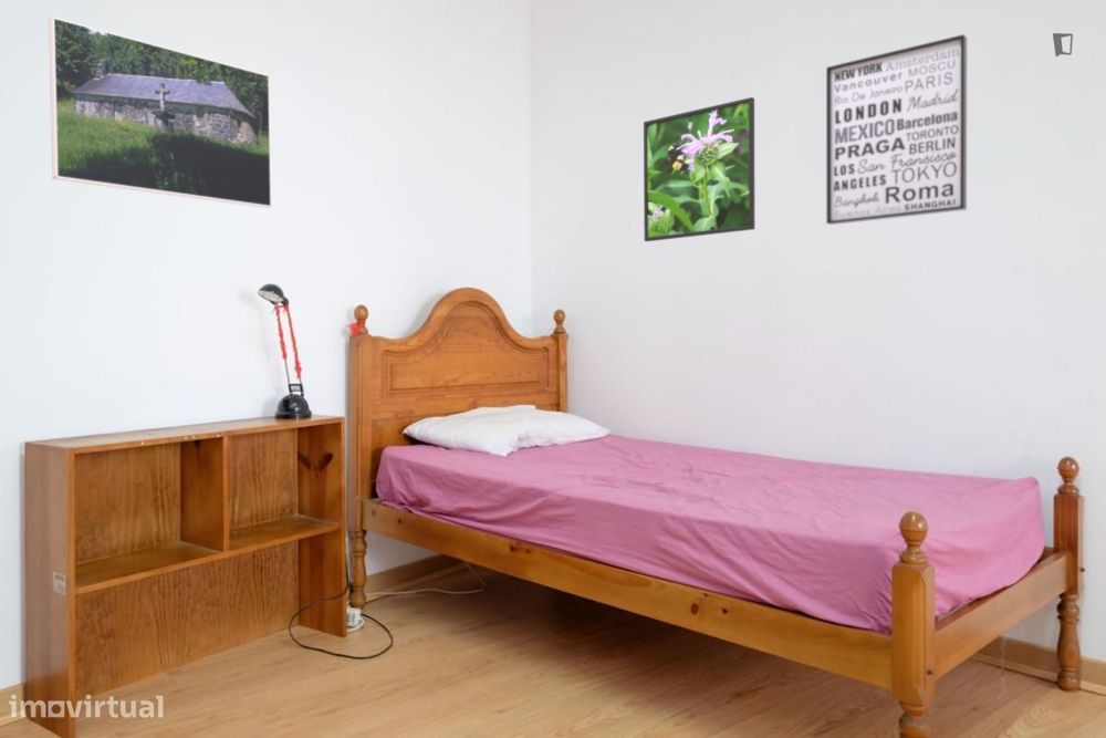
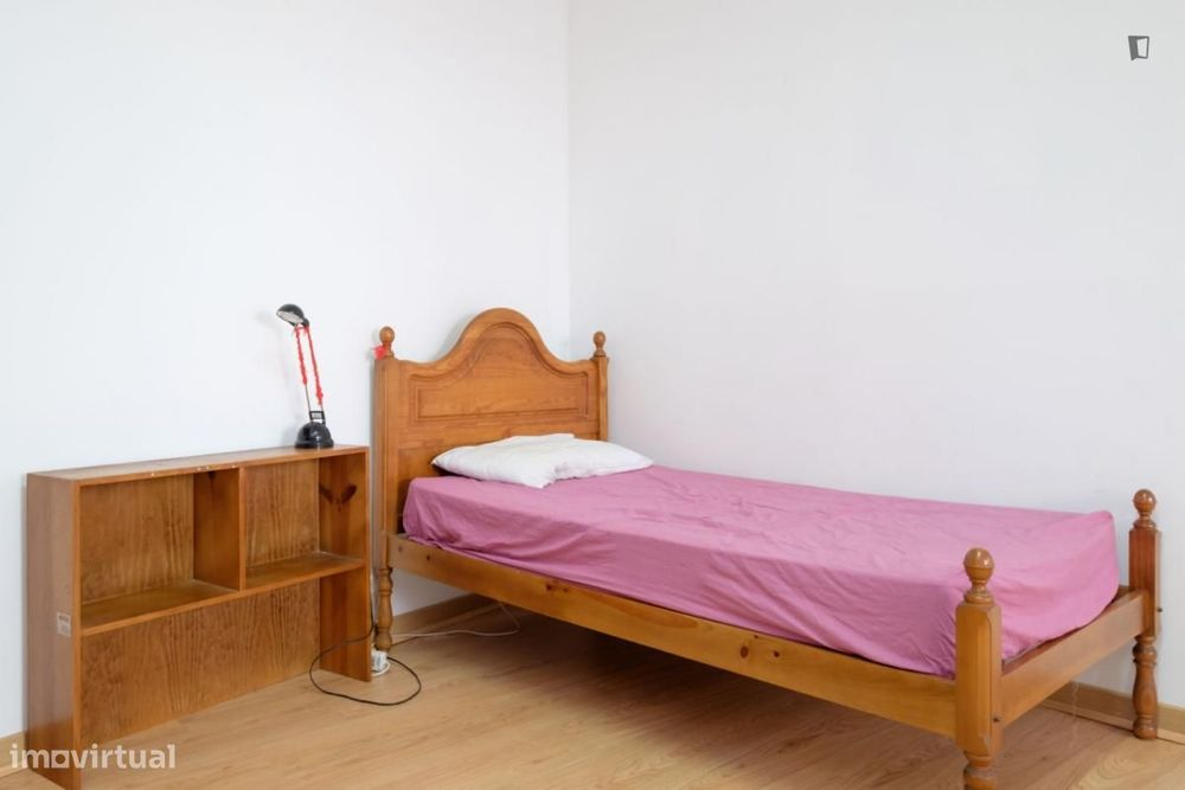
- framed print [48,15,273,209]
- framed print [643,96,757,242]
- wall art [825,33,968,226]
